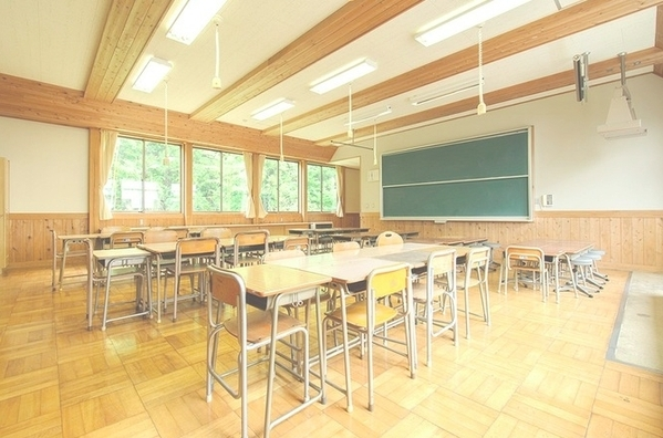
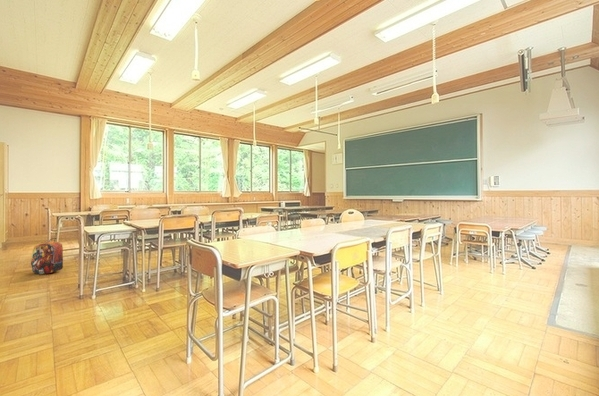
+ backpack [30,237,64,275]
